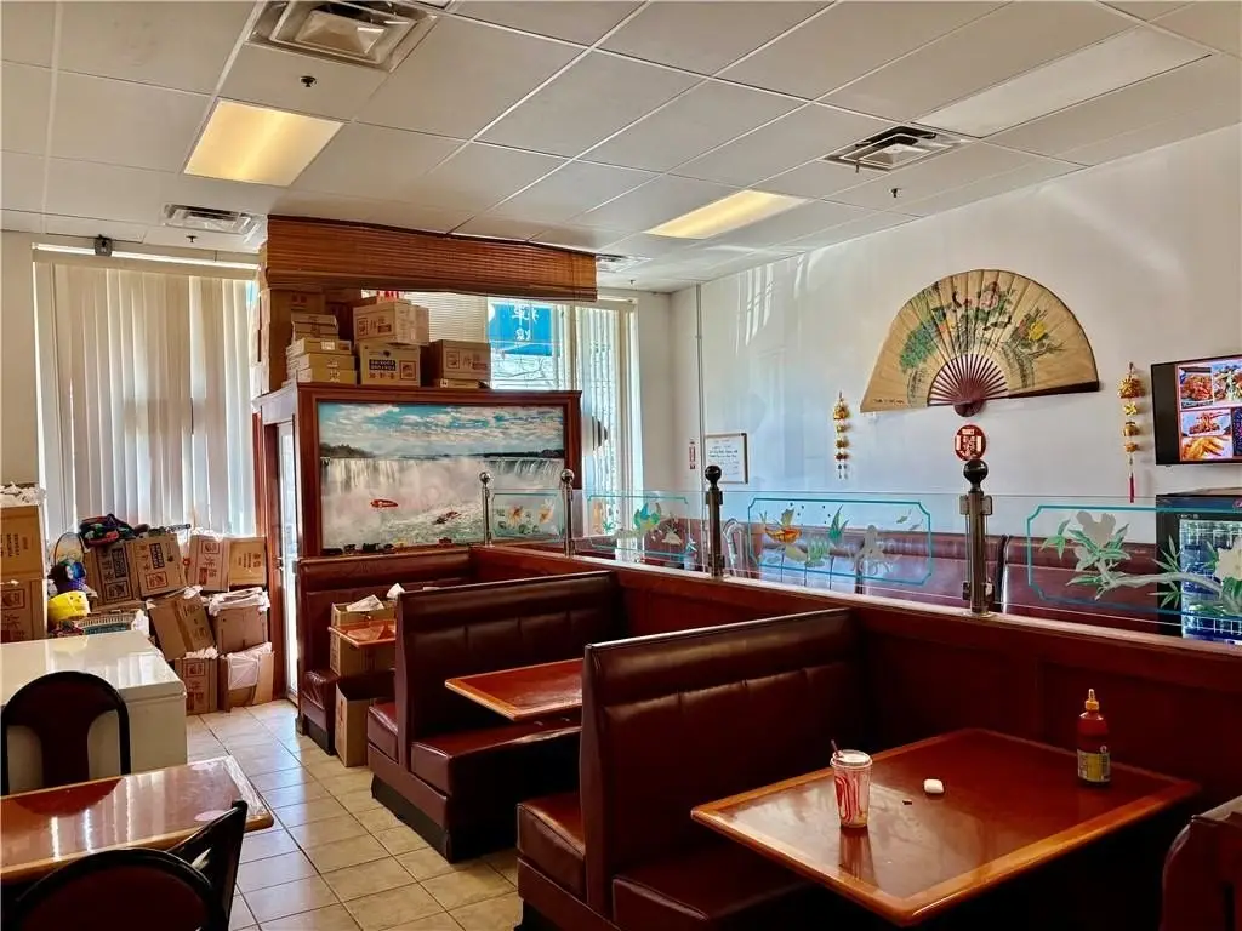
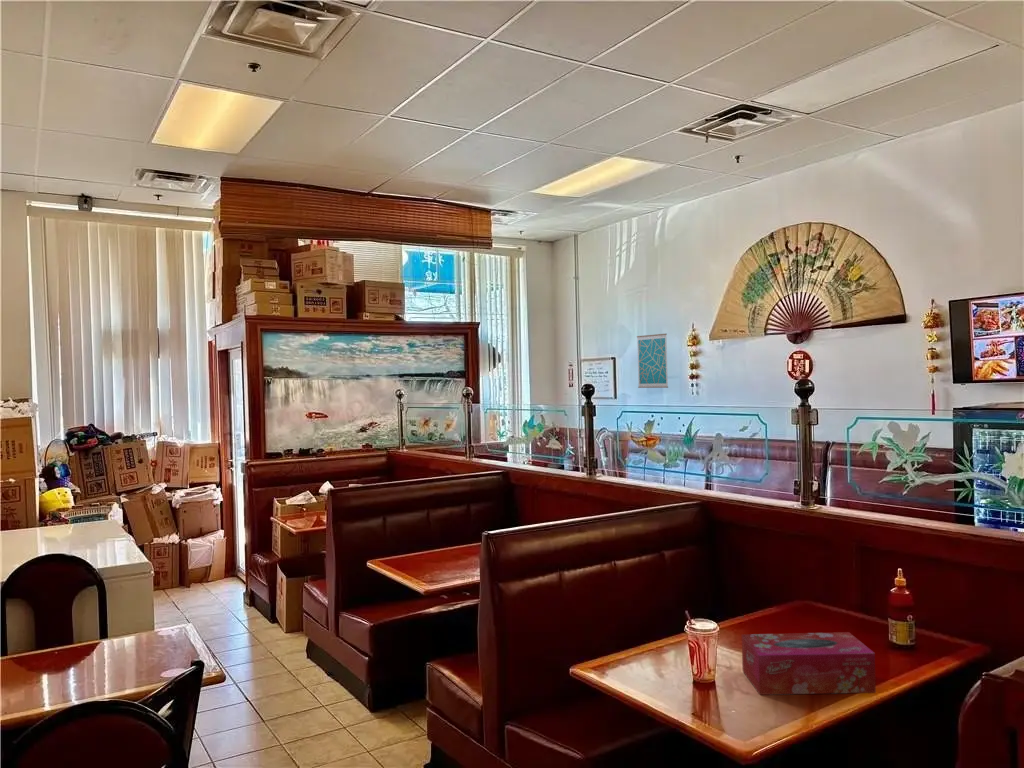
+ wall art [636,333,669,389]
+ tissue box [741,631,877,696]
